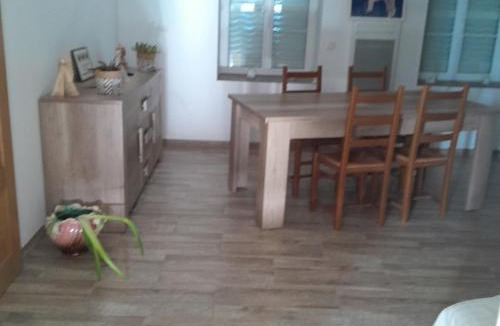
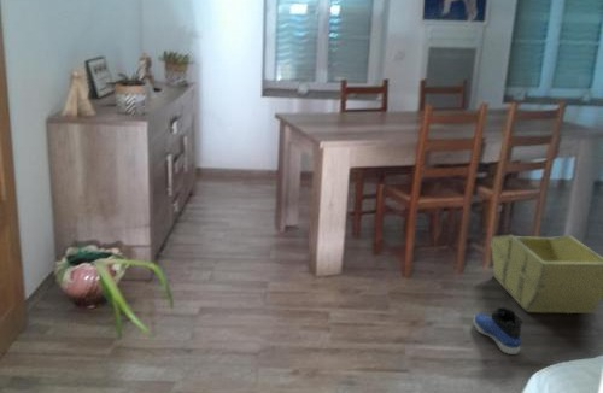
+ storage bin [488,234,603,315]
+ sneaker [472,306,523,356]
